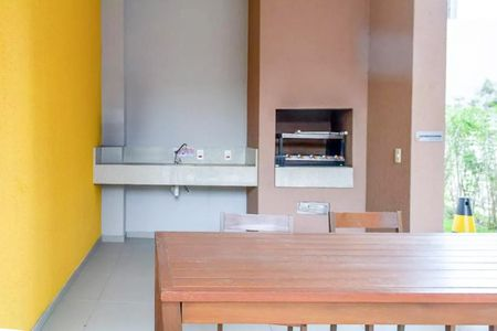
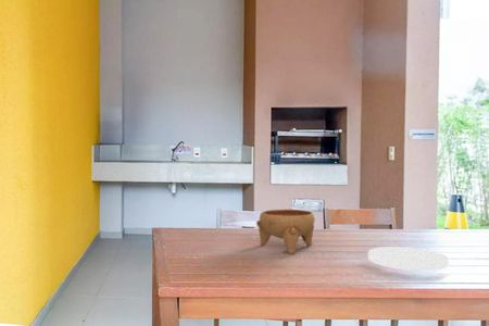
+ bowl [255,209,316,254]
+ plate [367,246,450,272]
